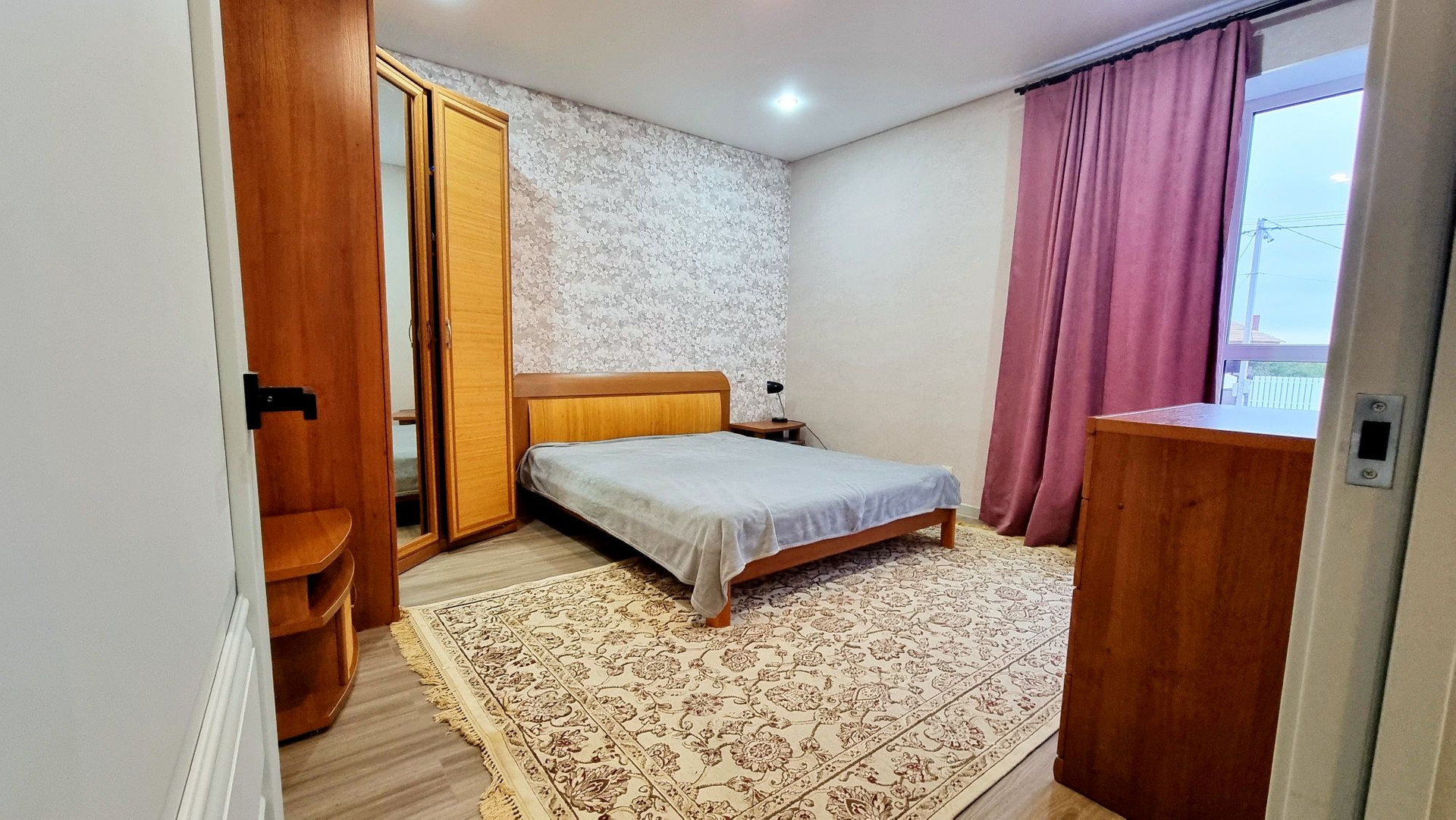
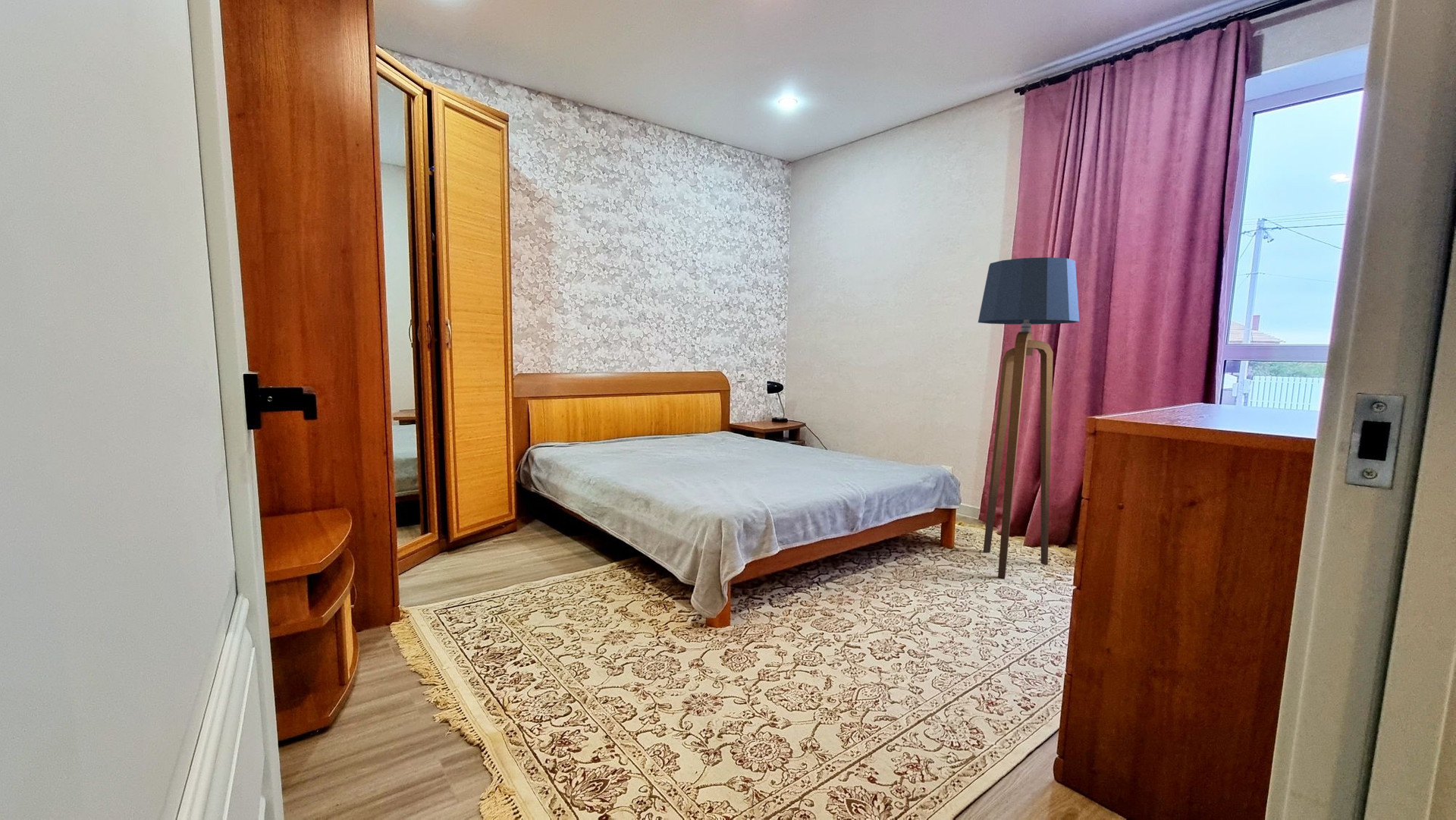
+ floor lamp [977,256,1080,579]
